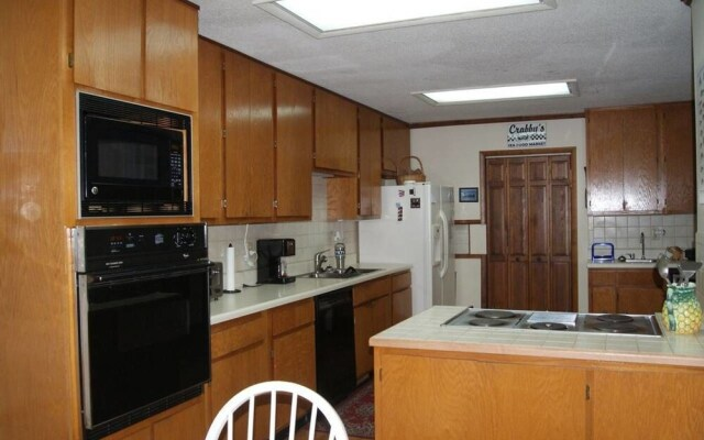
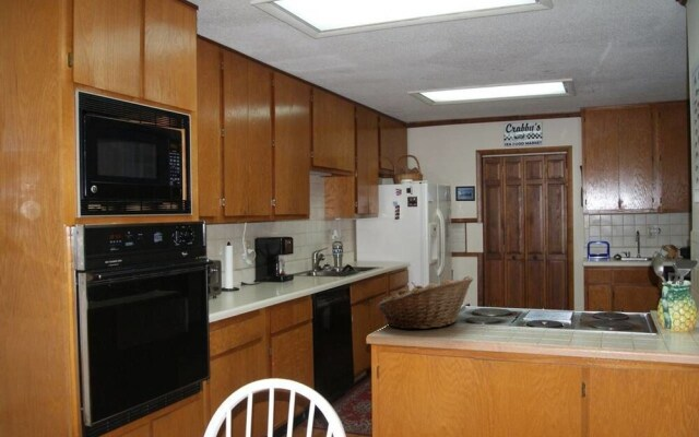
+ fruit basket [375,275,474,330]
